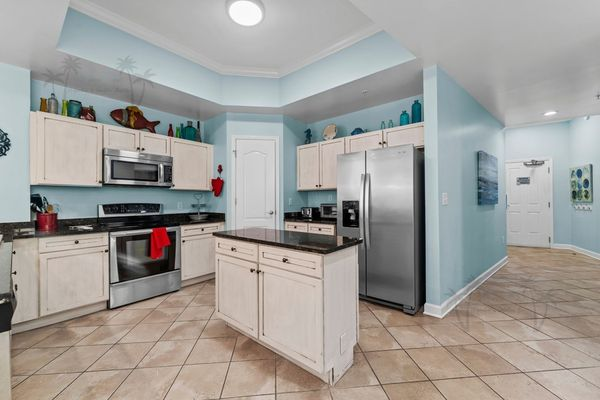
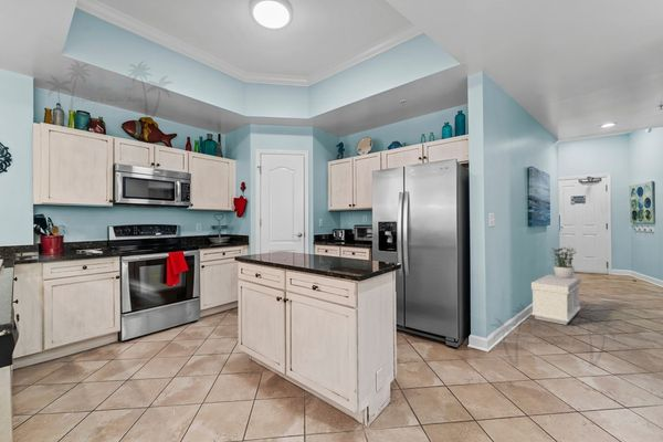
+ bench [530,274,581,326]
+ potted plant [548,246,576,278]
